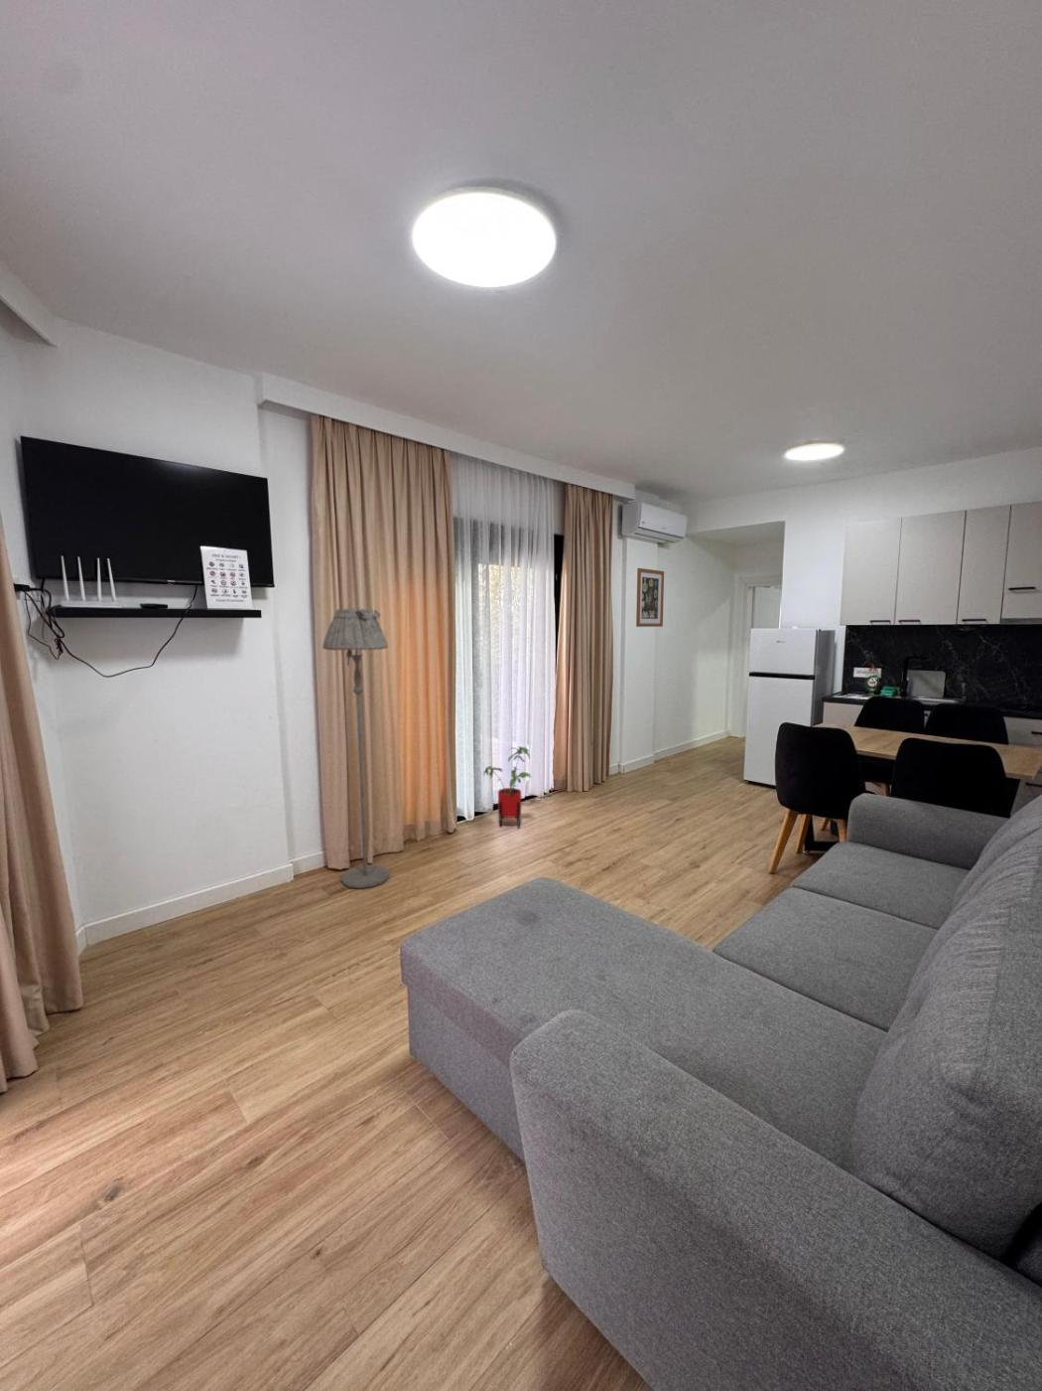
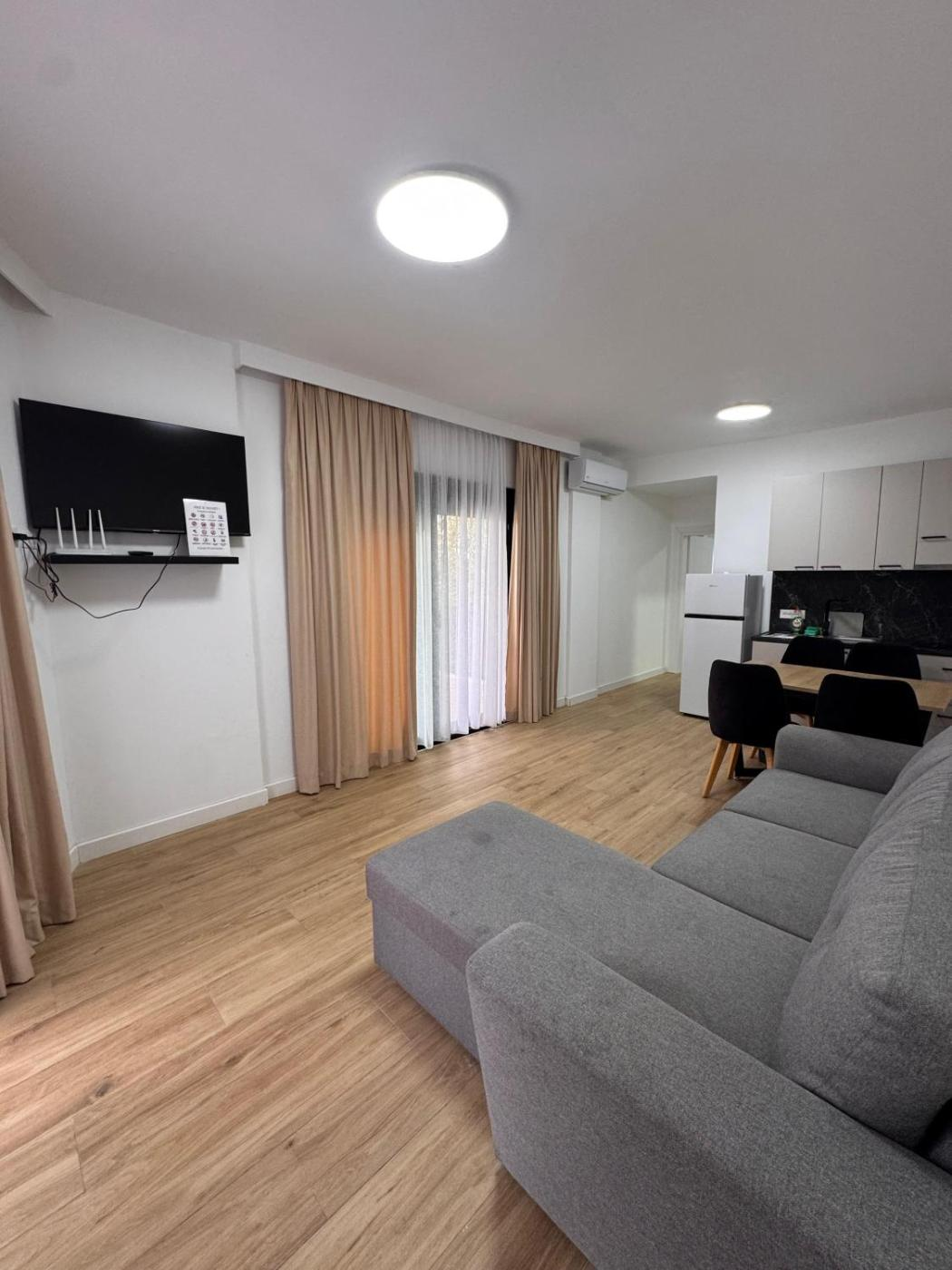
- wall art [635,567,664,628]
- house plant [483,745,533,829]
- floor lamp [322,607,390,889]
